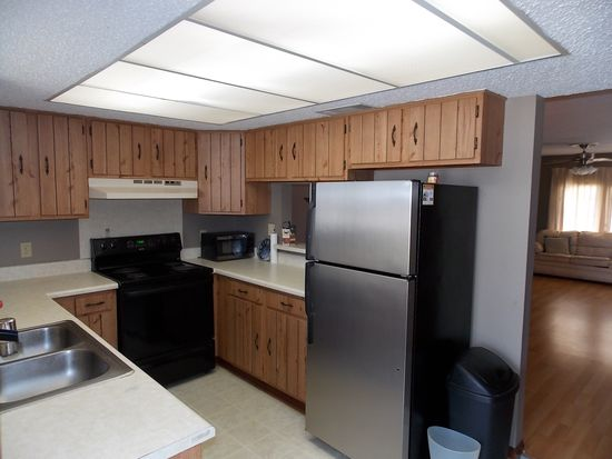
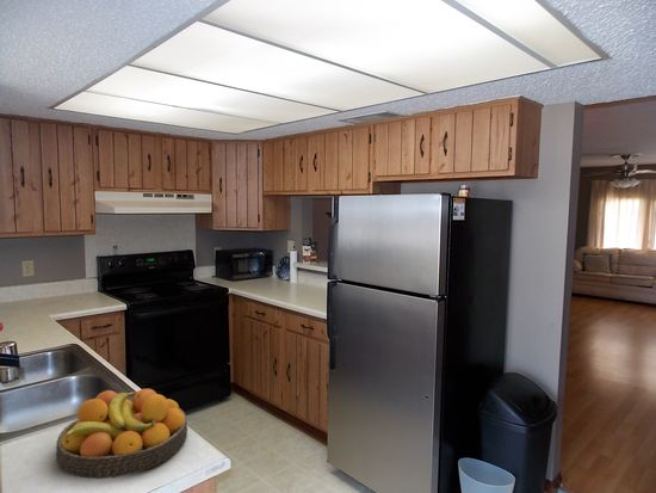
+ fruit bowl [55,388,188,480]
